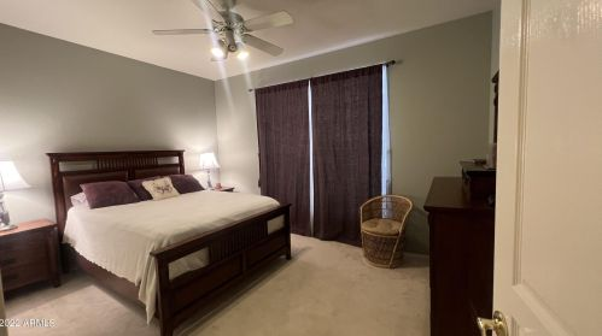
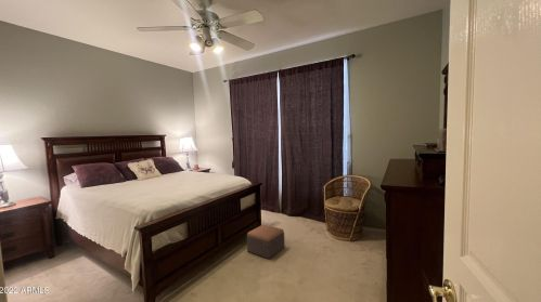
+ footstool [246,223,285,260]
